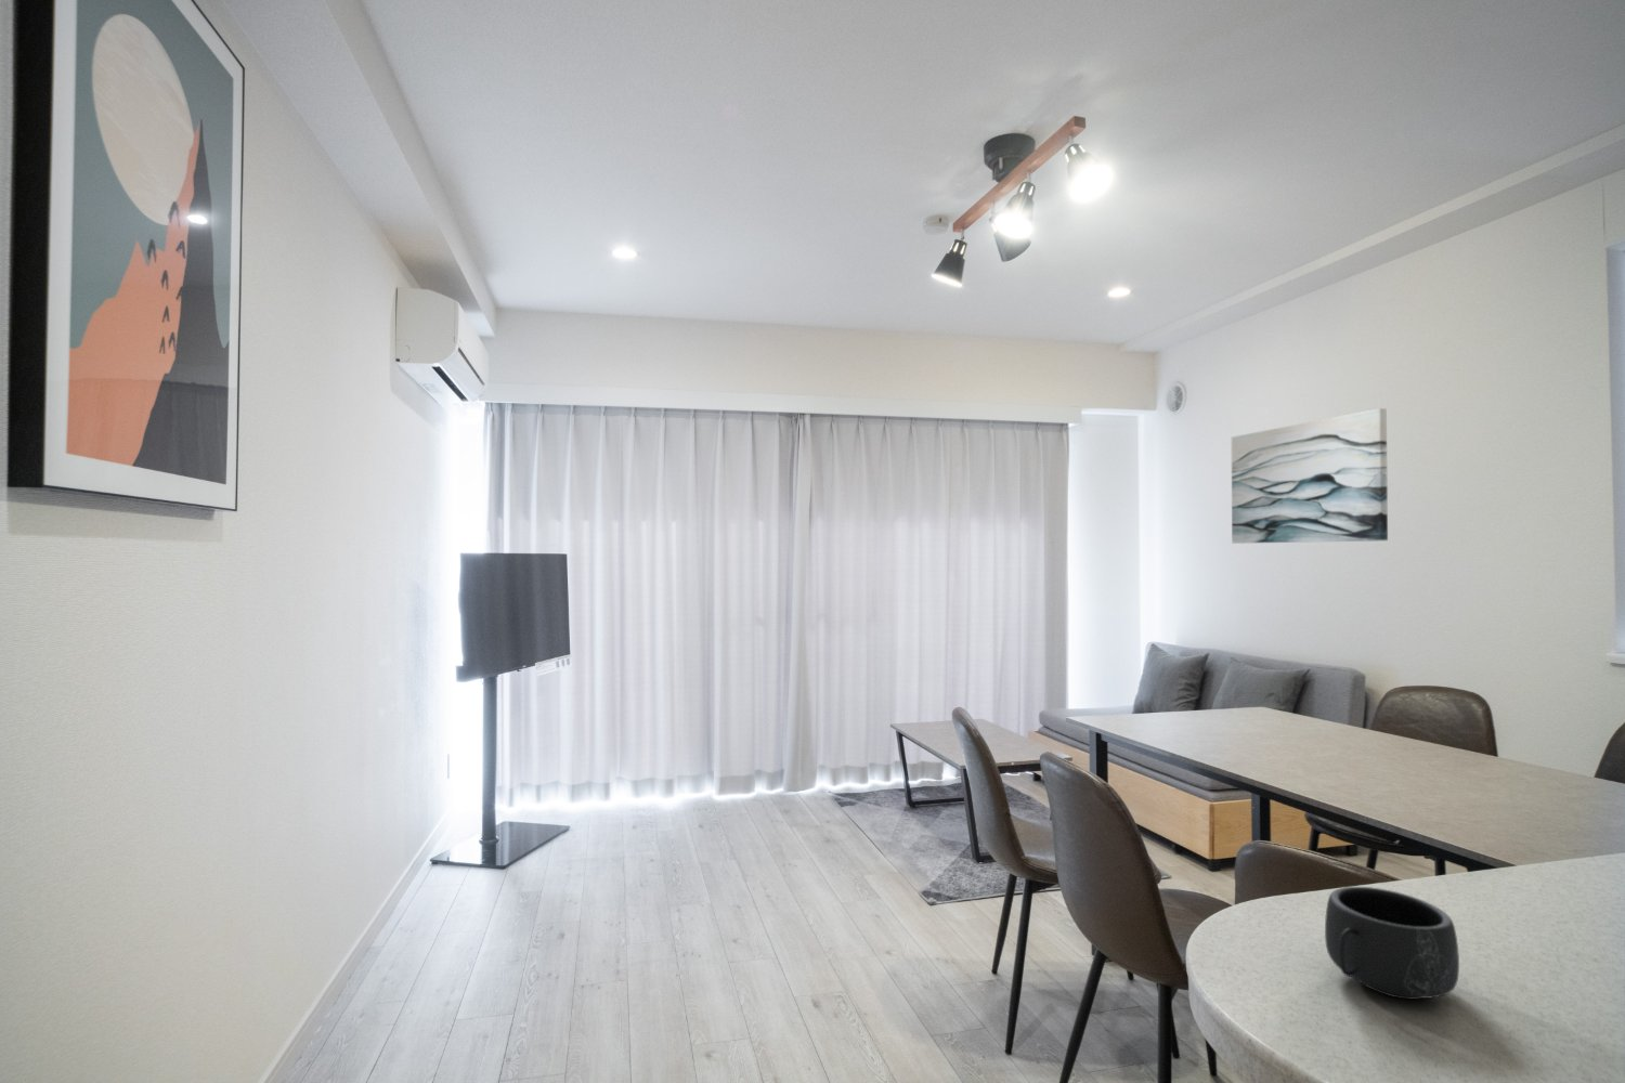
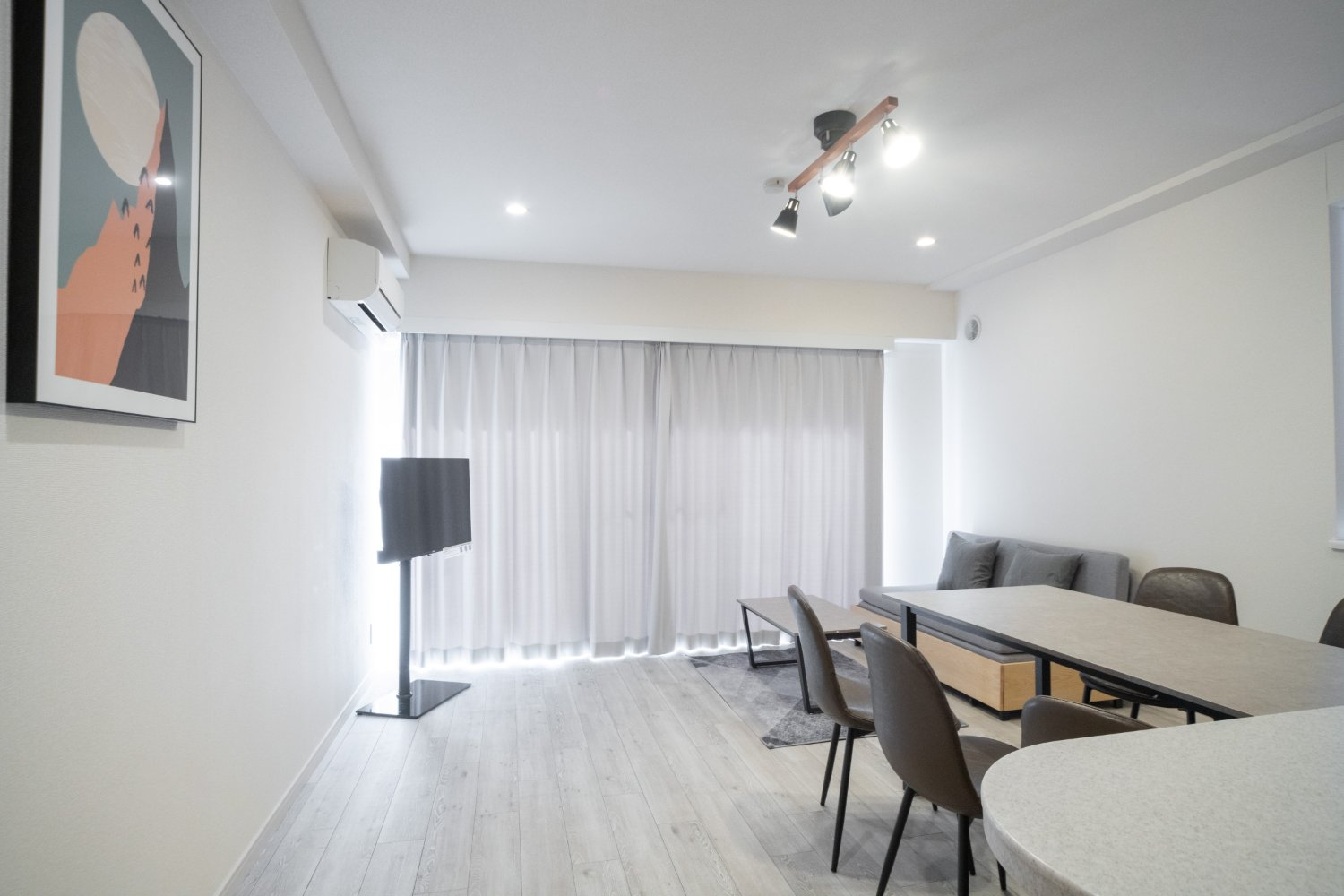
- mug [1324,886,1461,1001]
- wall art [1231,407,1389,545]
